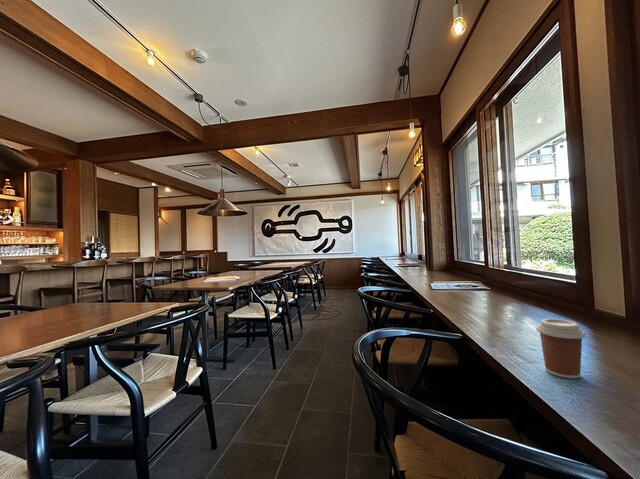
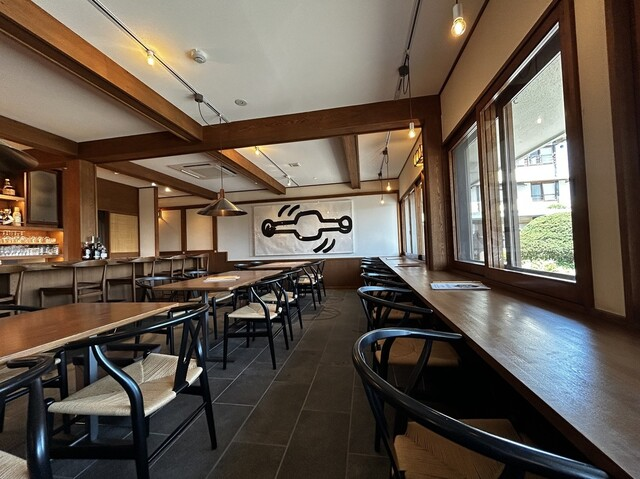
- coffee cup [535,318,587,379]
